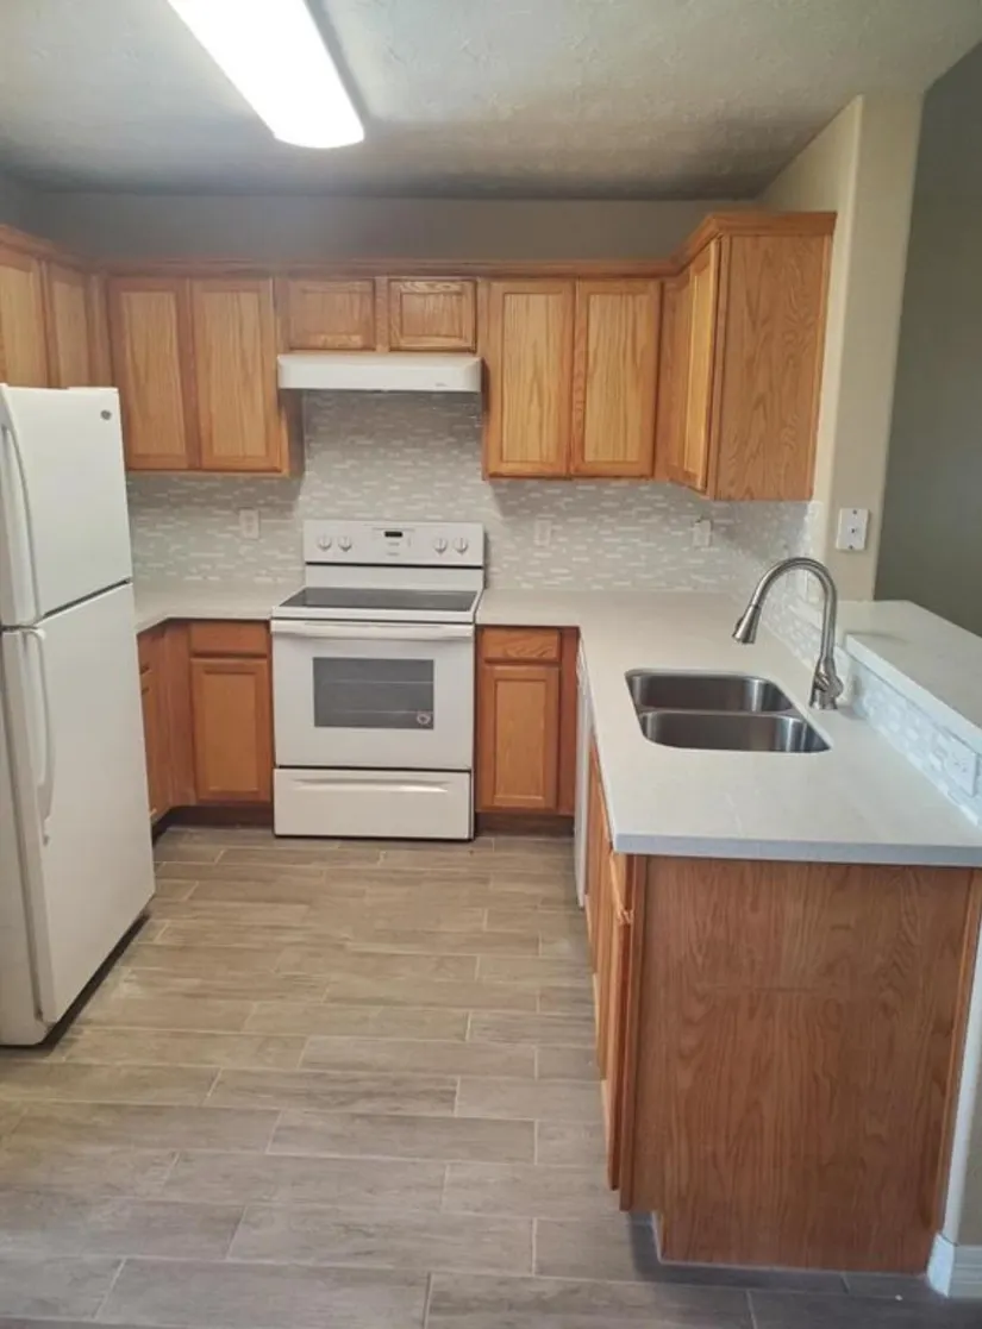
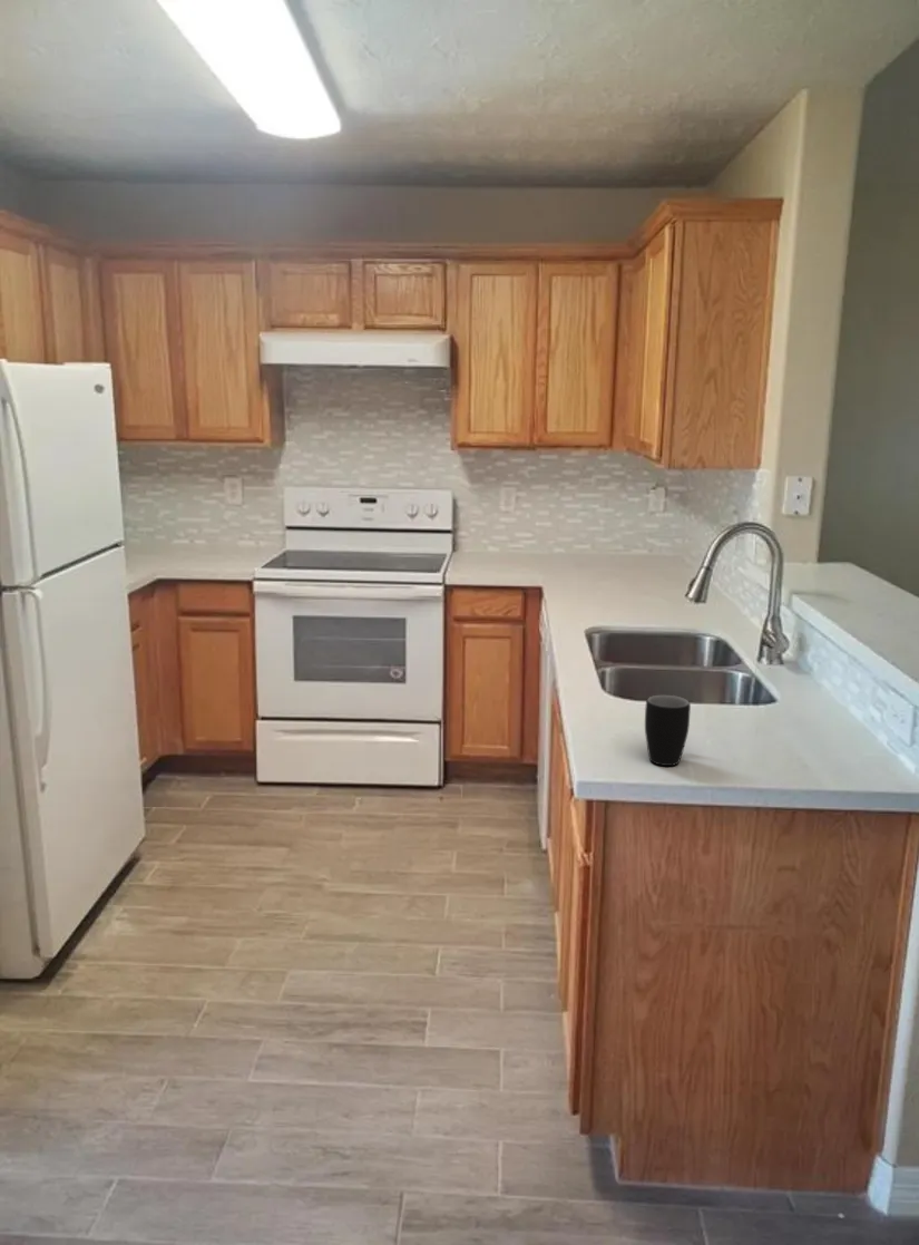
+ mug [644,694,692,767]
